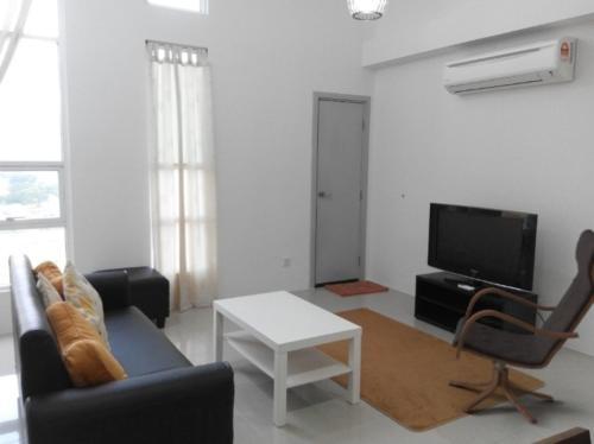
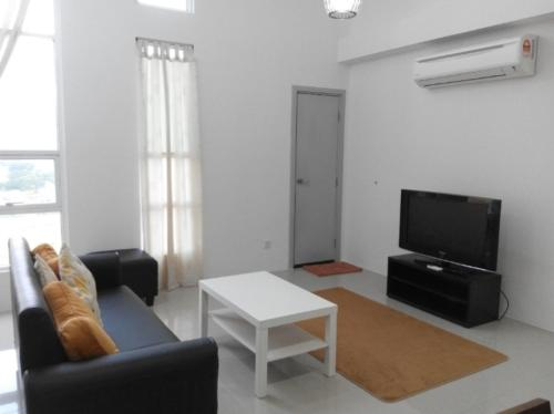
- lounge chair [447,228,594,425]
